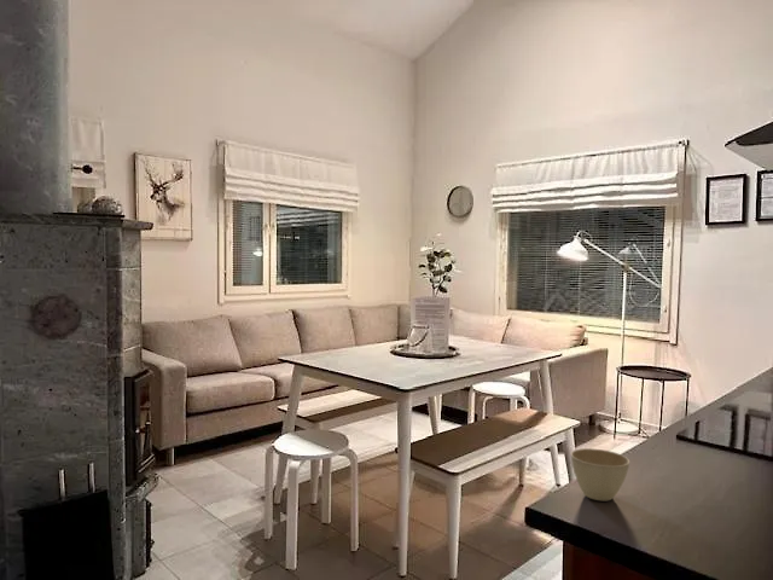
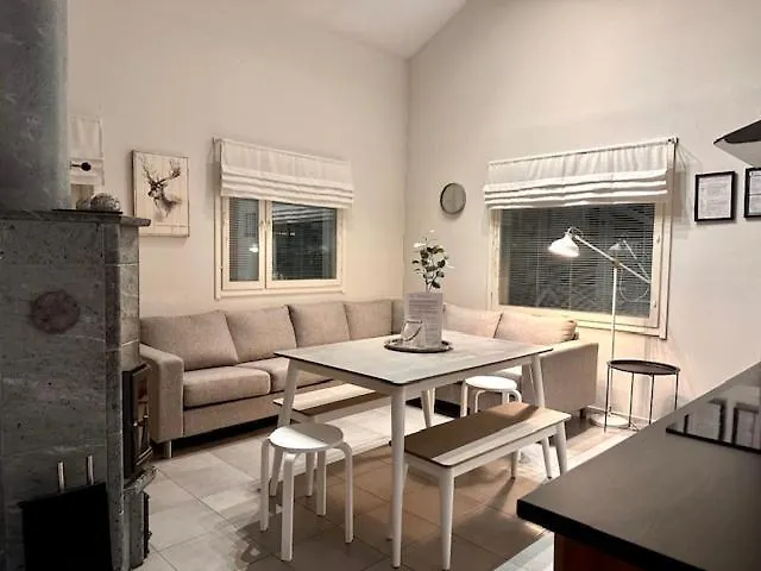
- flower pot [570,447,630,501]
